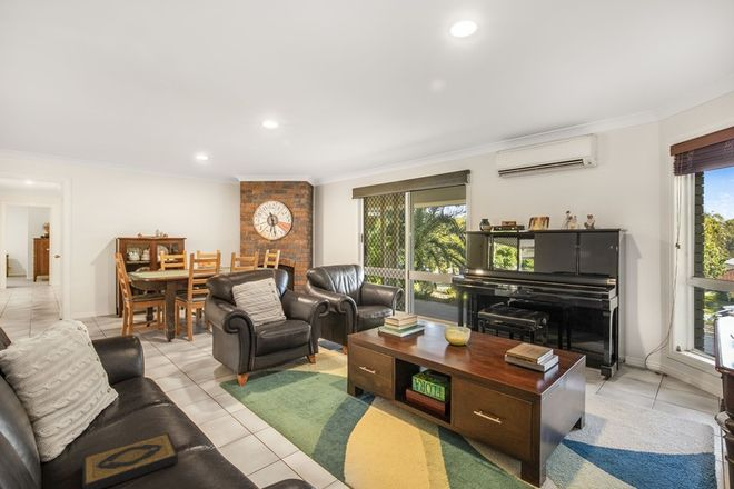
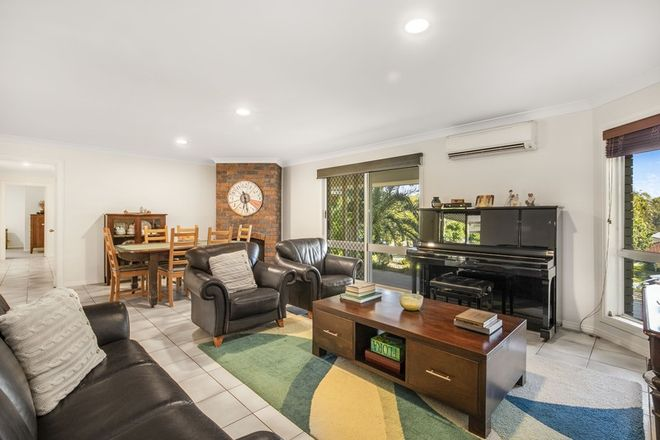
- hardback book [81,432,179,489]
